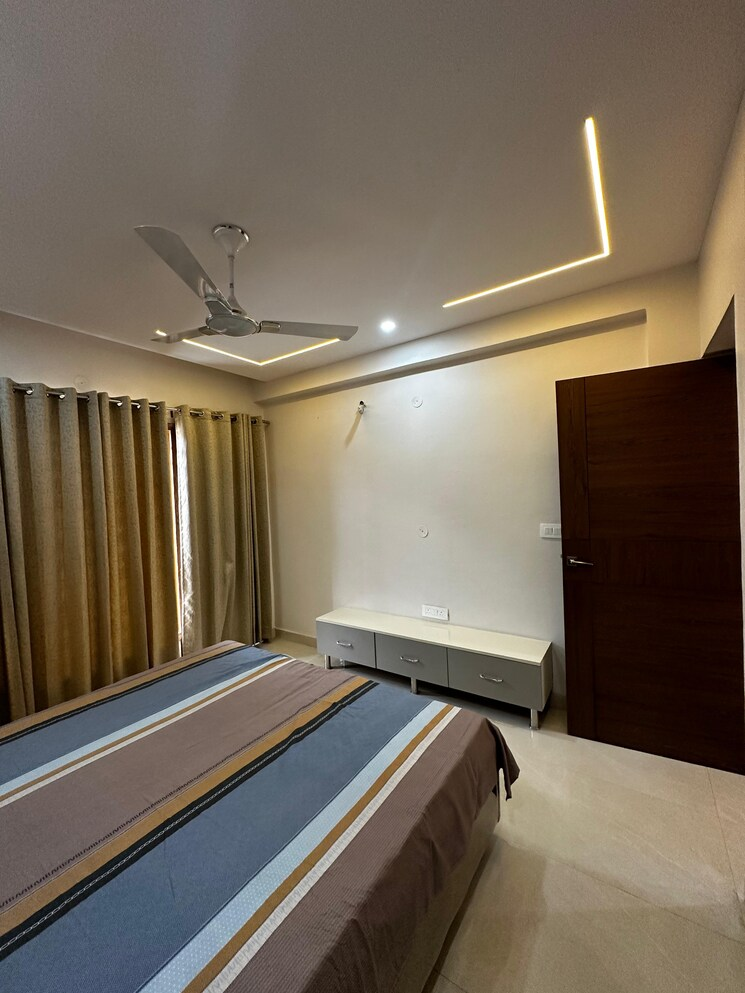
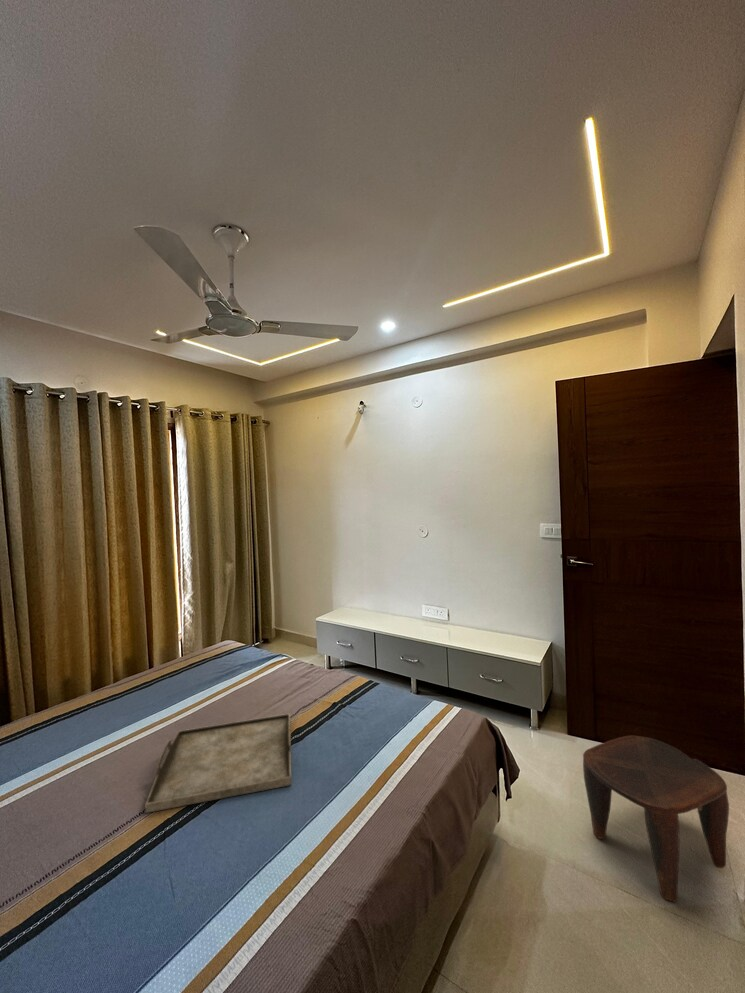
+ stool [582,735,730,903]
+ serving tray [144,713,292,814]
